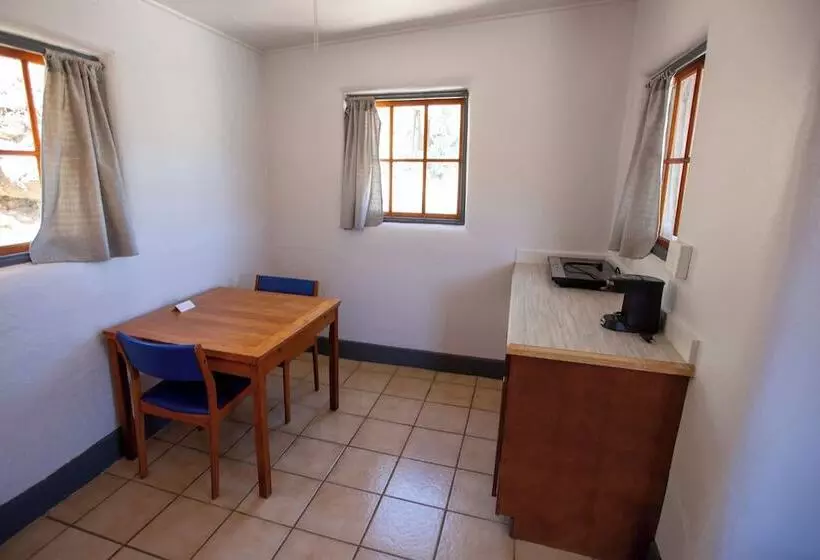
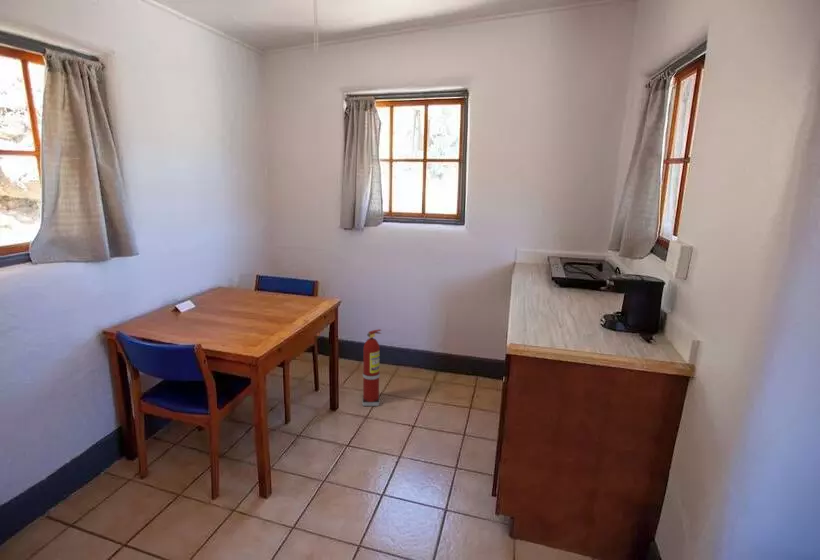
+ fire extinguisher [361,328,383,407]
